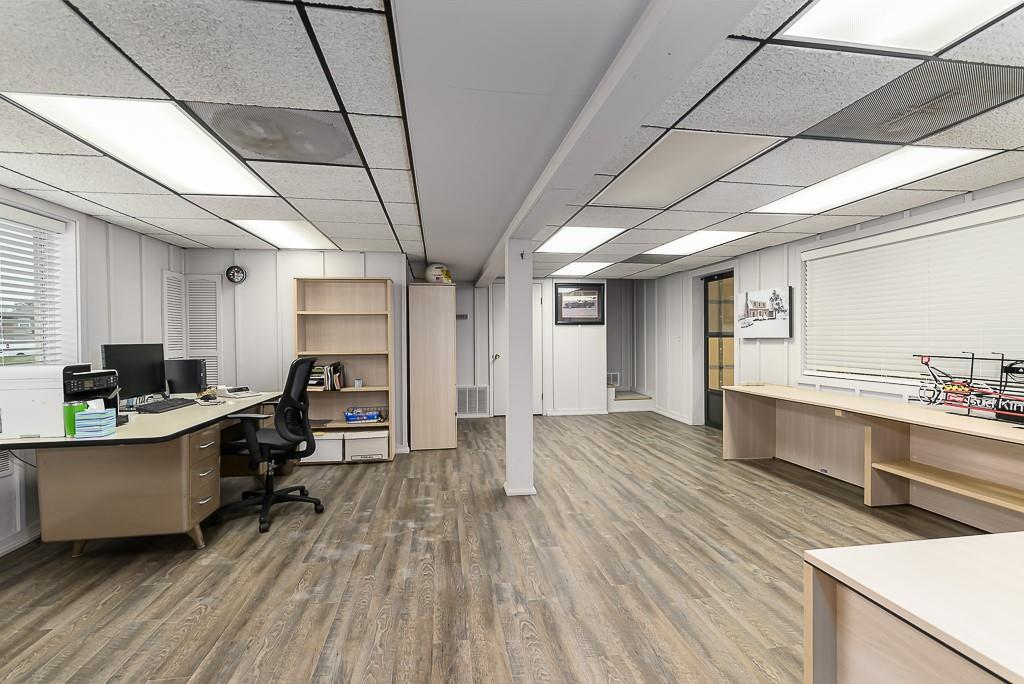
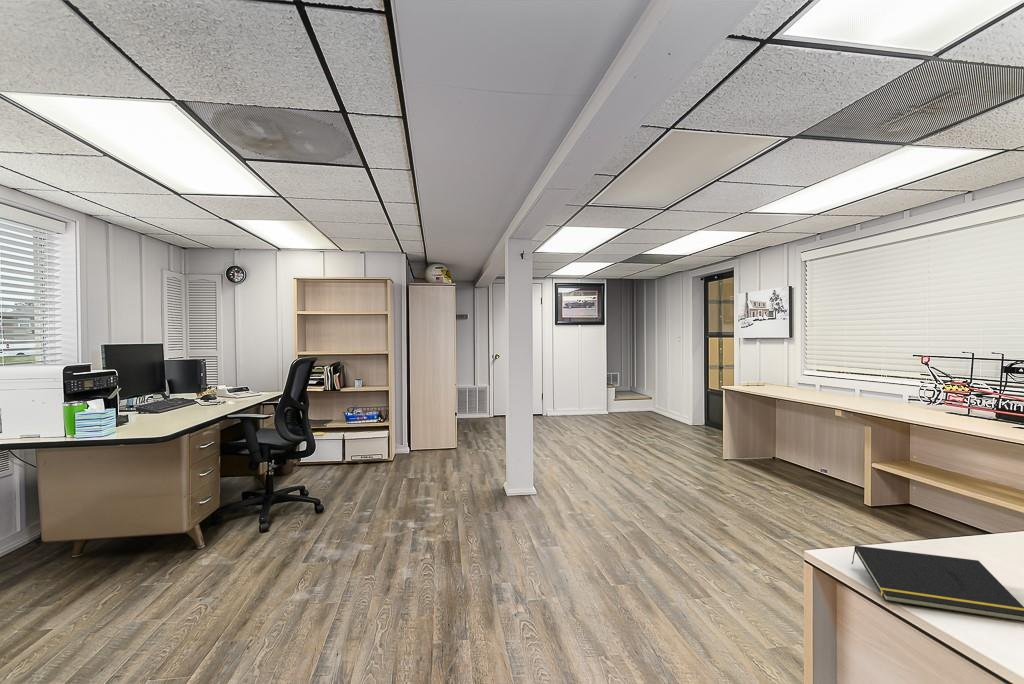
+ notepad [851,545,1024,623]
